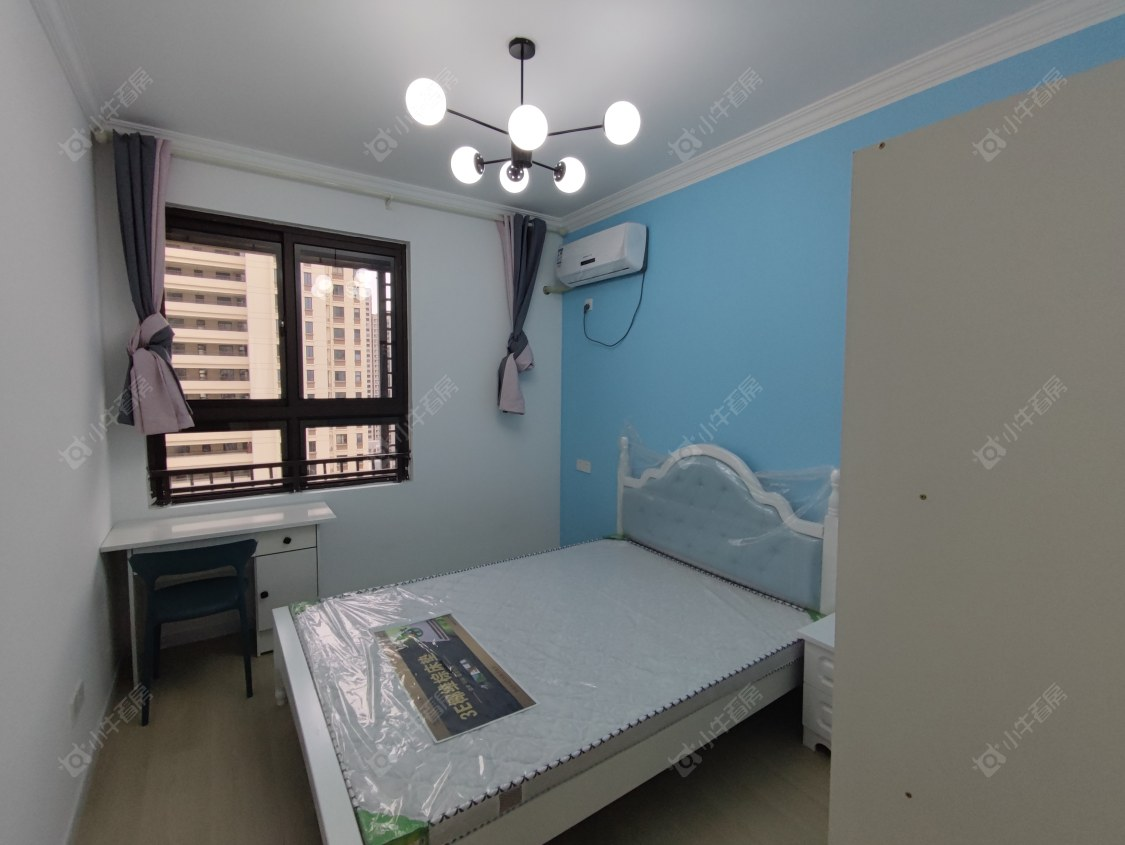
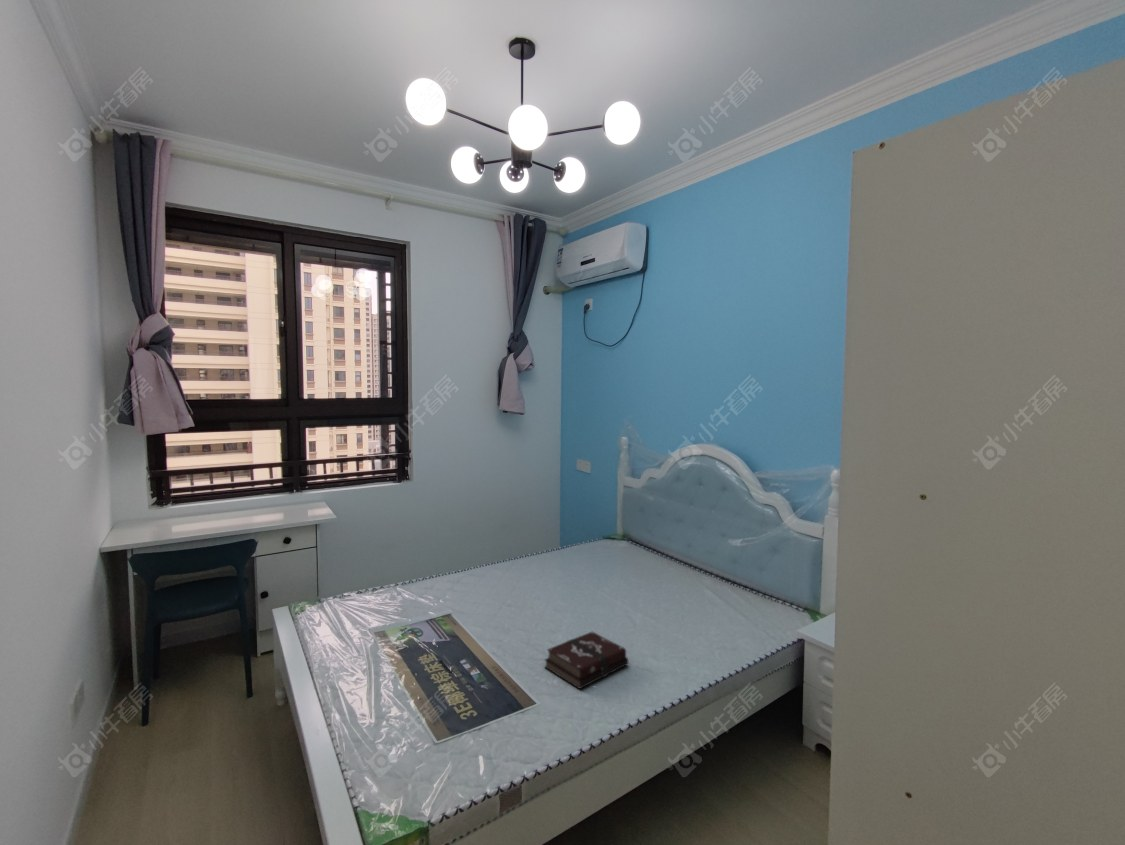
+ hardback book [543,631,629,690]
